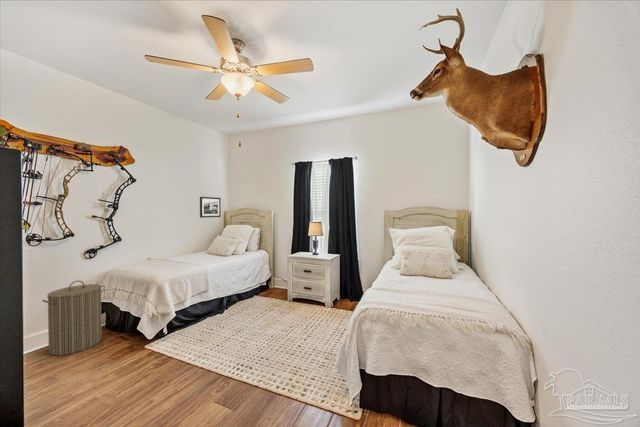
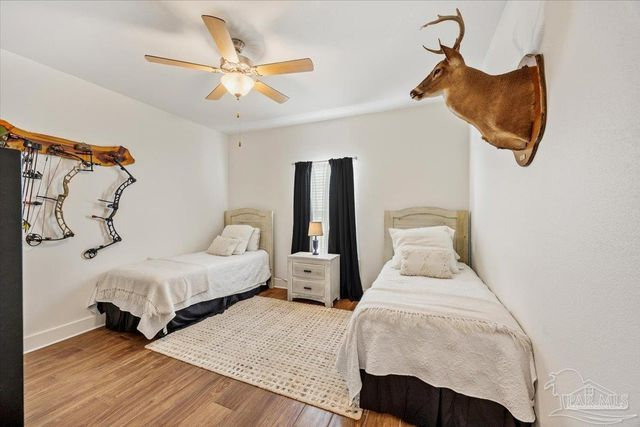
- laundry hamper [41,280,106,357]
- picture frame [199,196,222,219]
